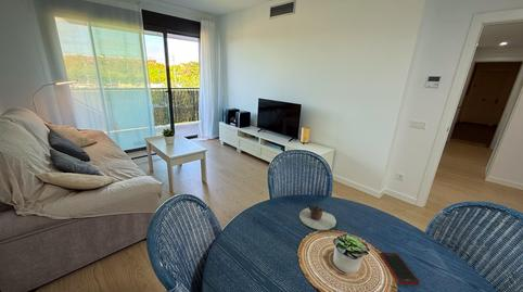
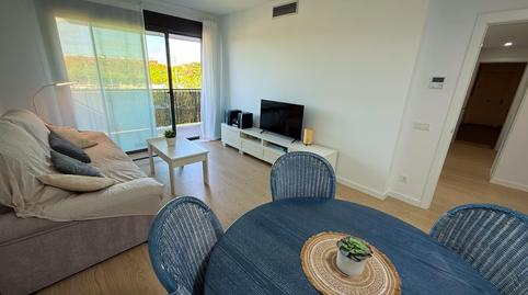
- cell phone [379,251,421,285]
- teapot [298,202,337,231]
